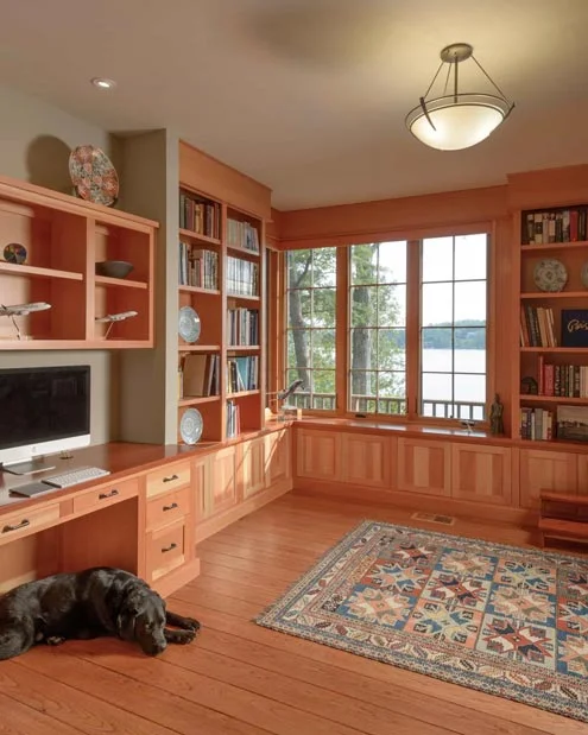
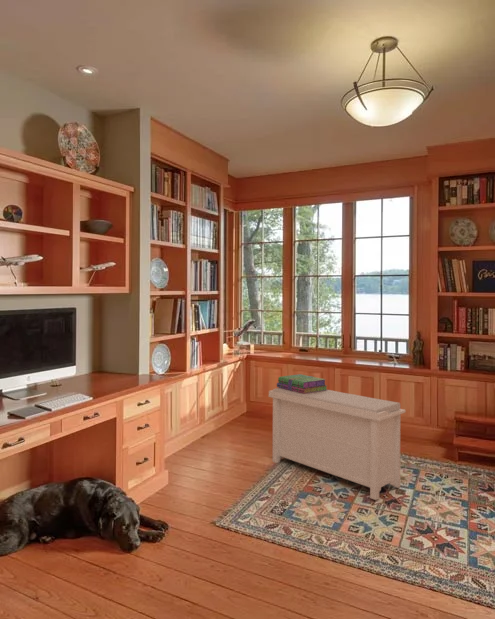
+ stack of books [276,373,328,394]
+ bench [268,387,407,501]
